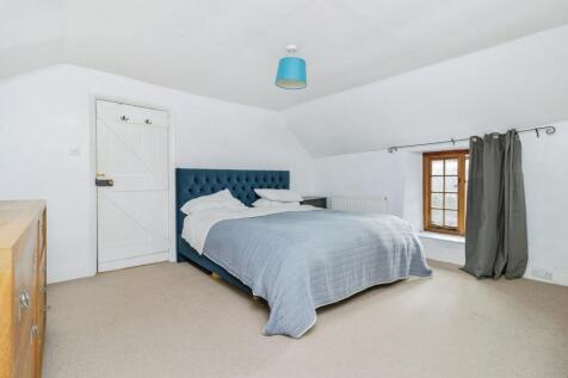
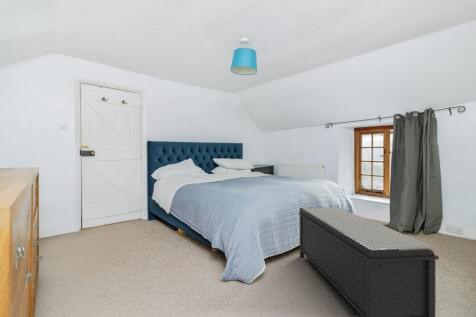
+ bench [298,206,440,317]
